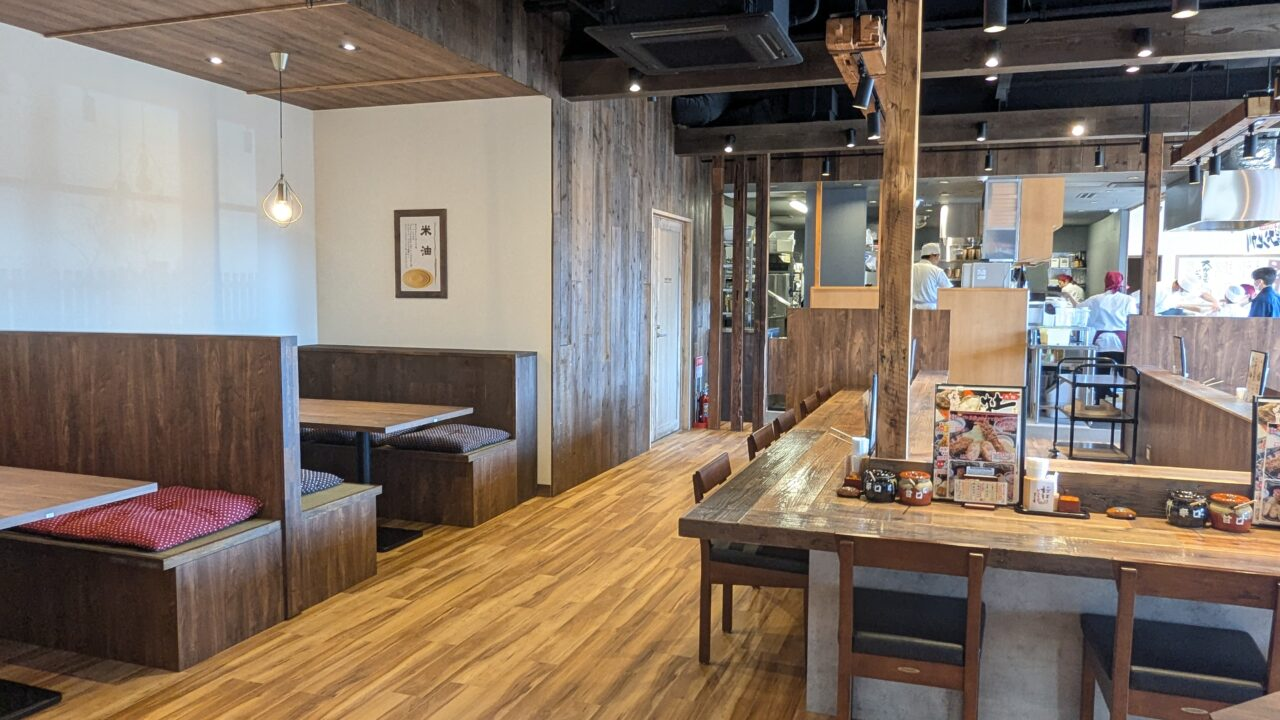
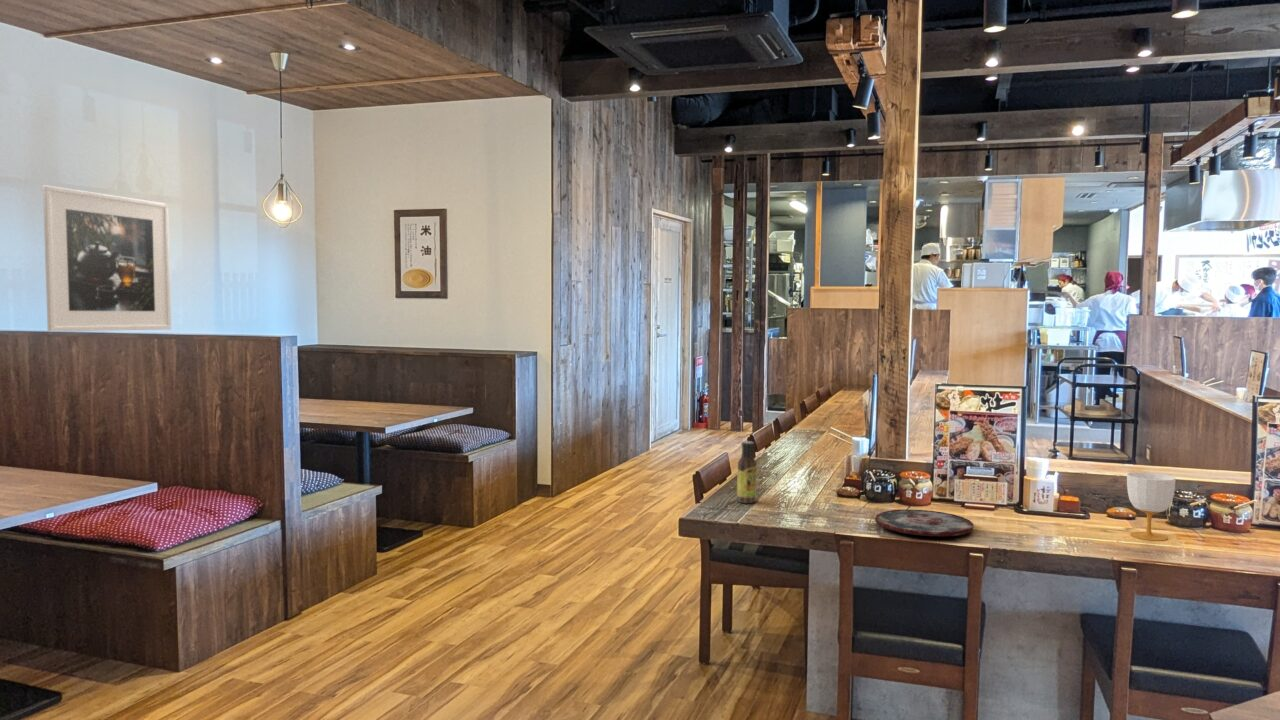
+ sauce bottle [736,440,758,504]
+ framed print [42,184,172,332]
+ cup [1126,471,1177,542]
+ plate [874,508,975,537]
